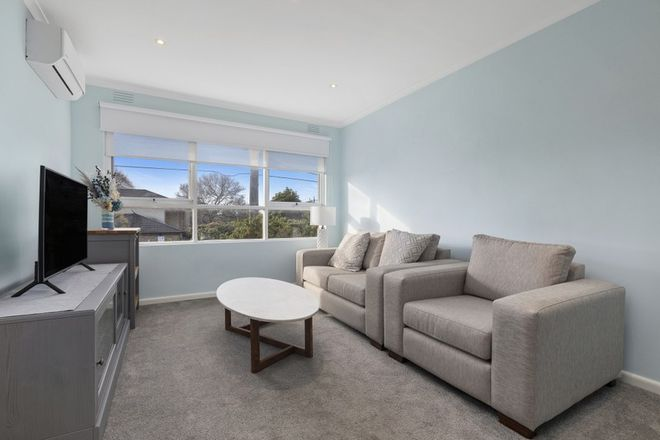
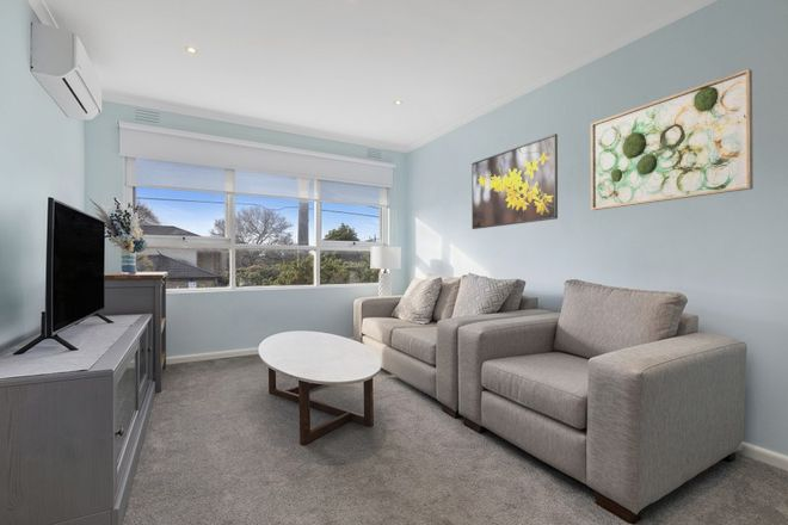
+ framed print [470,132,559,230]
+ wall art [590,68,755,211]
